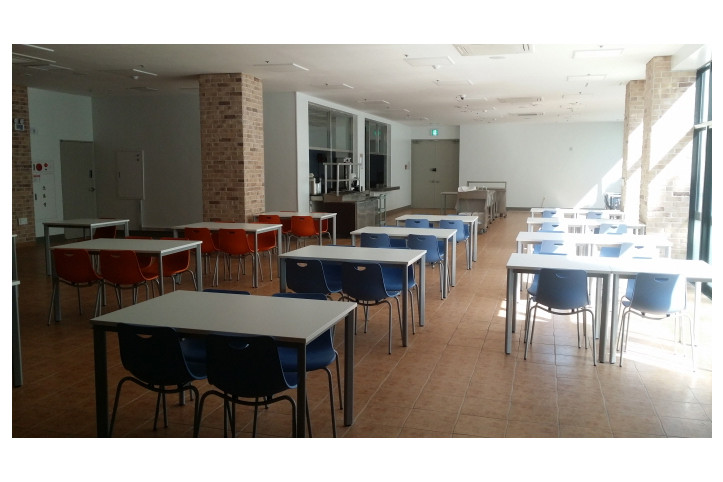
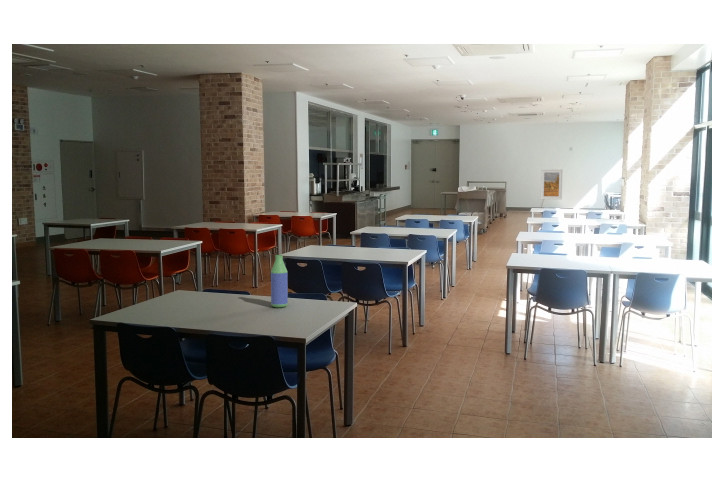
+ bottle [270,254,289,308]
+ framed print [540,168,564,200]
